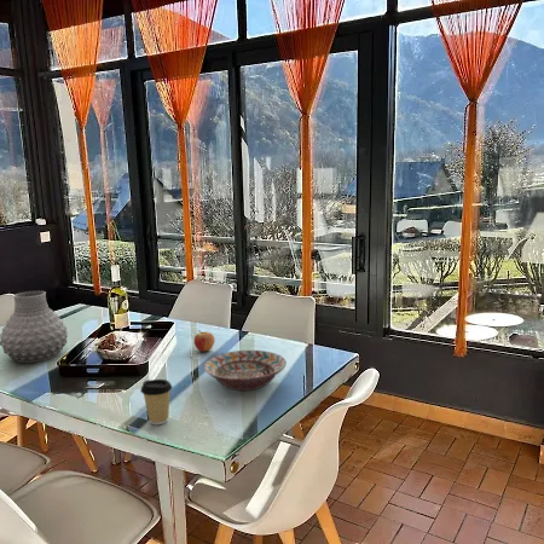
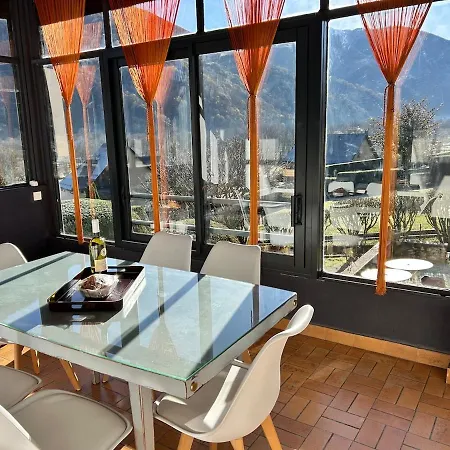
- vase [0,290,69,364]
- decorative bowl [203,349,288,392]
- fruit [193,329,216,353]
- coffee cup [139,378,173,426]
